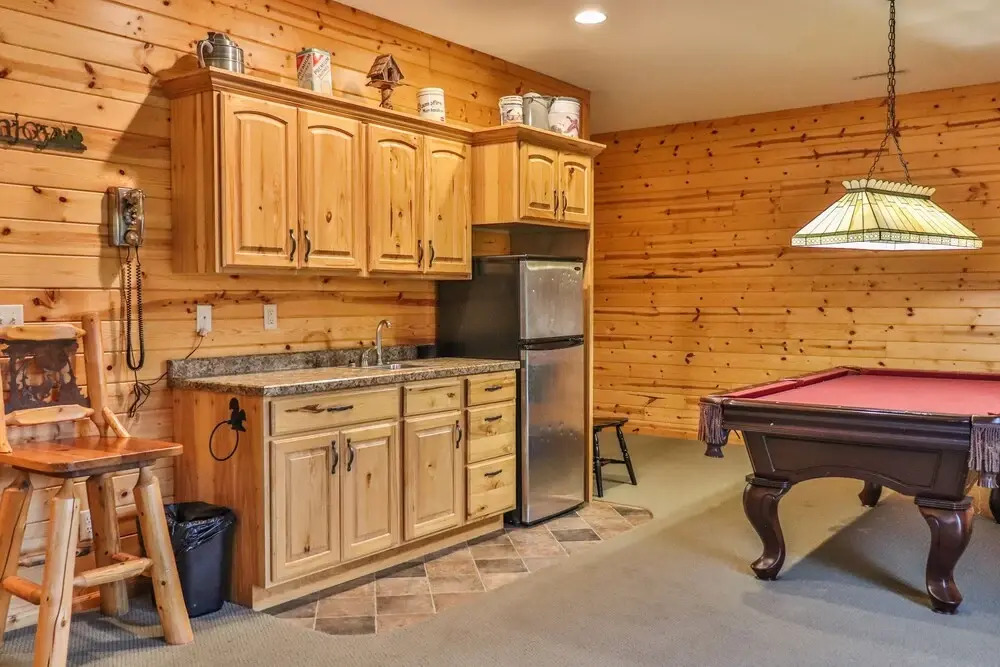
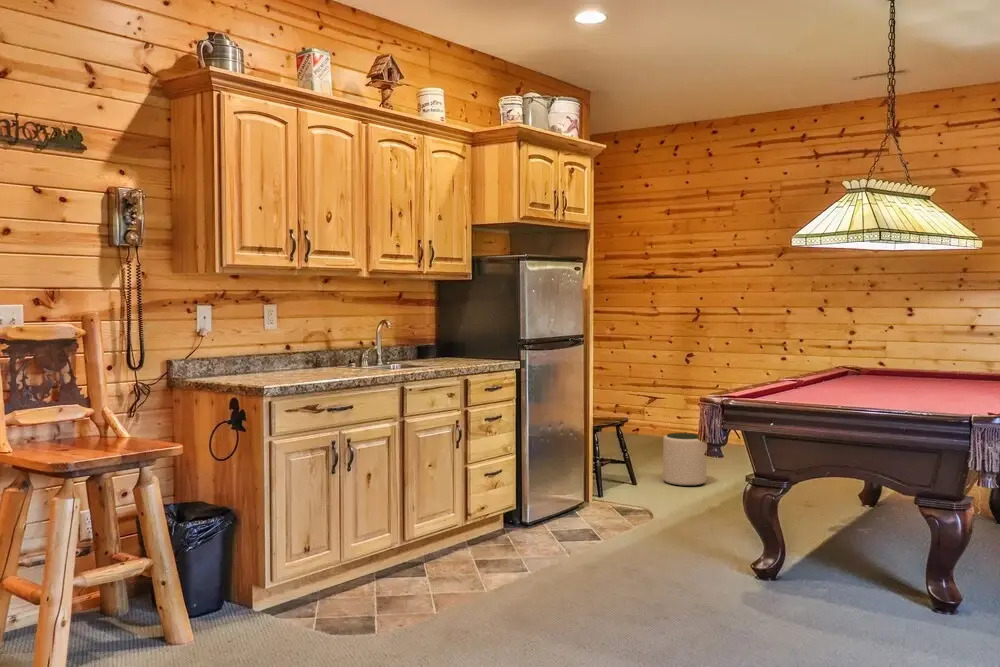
+ plant pot [662,432,707,487]
